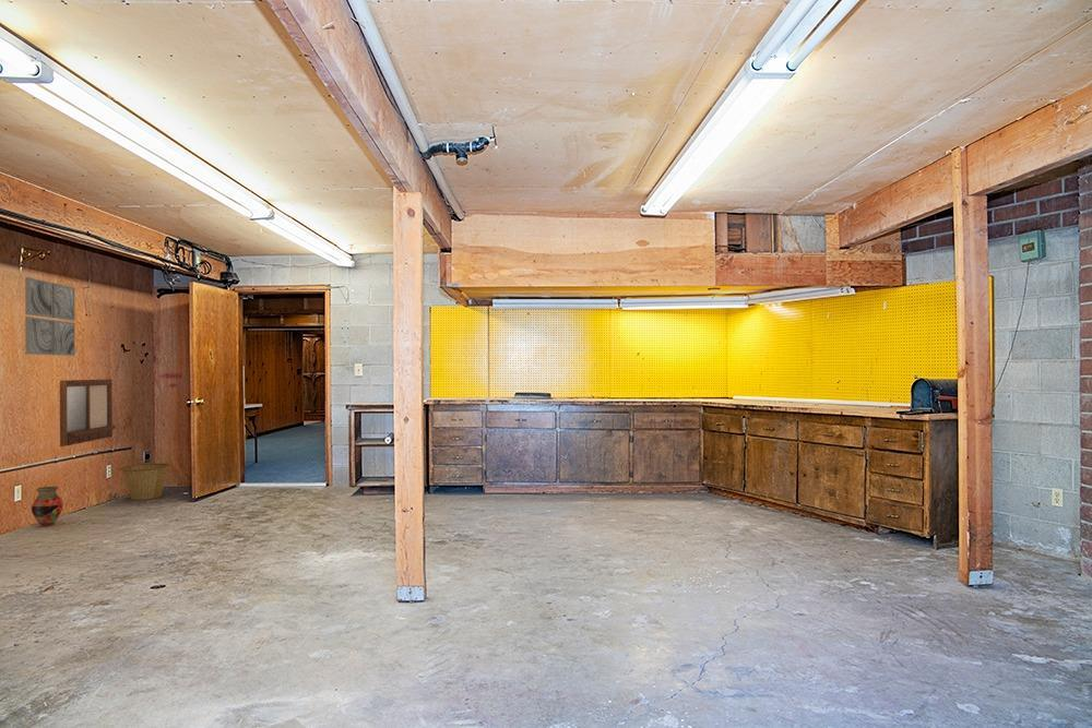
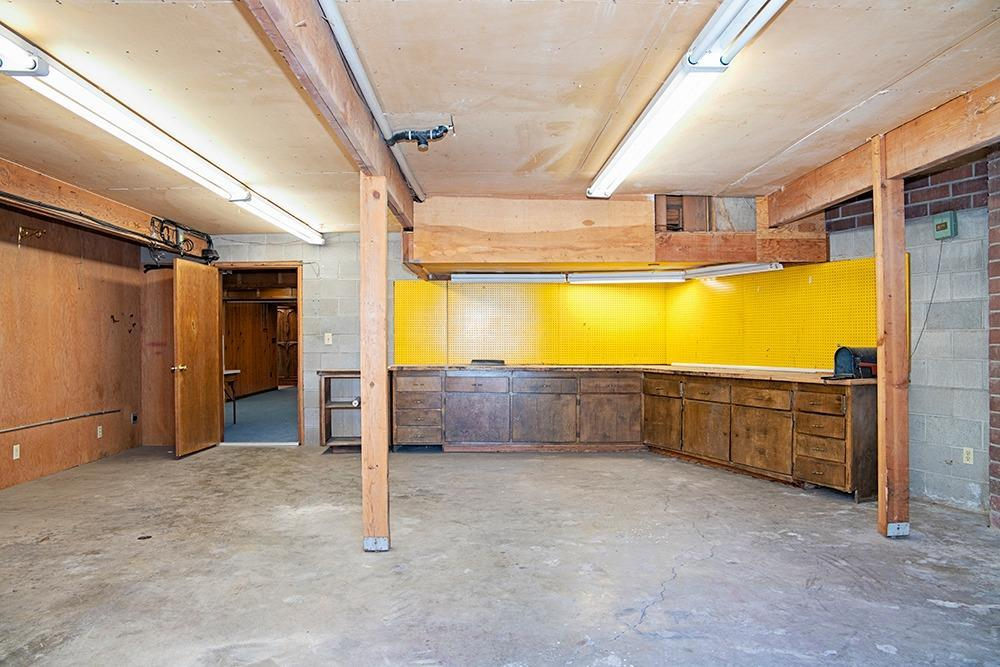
- wall art [24,276,76,357]
- basket [119,463,171,501]
- writing board [59,379,117,447]
- vase [31,485,64,527]
